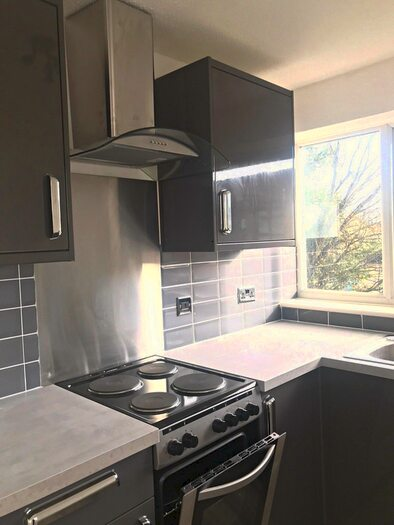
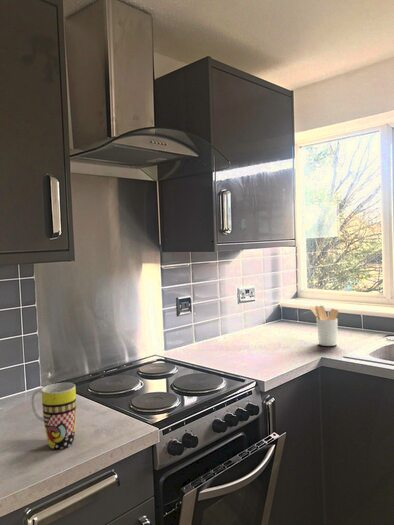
+ mug [31,382,77,450]
+ utensil holder [309,305,339,347]
